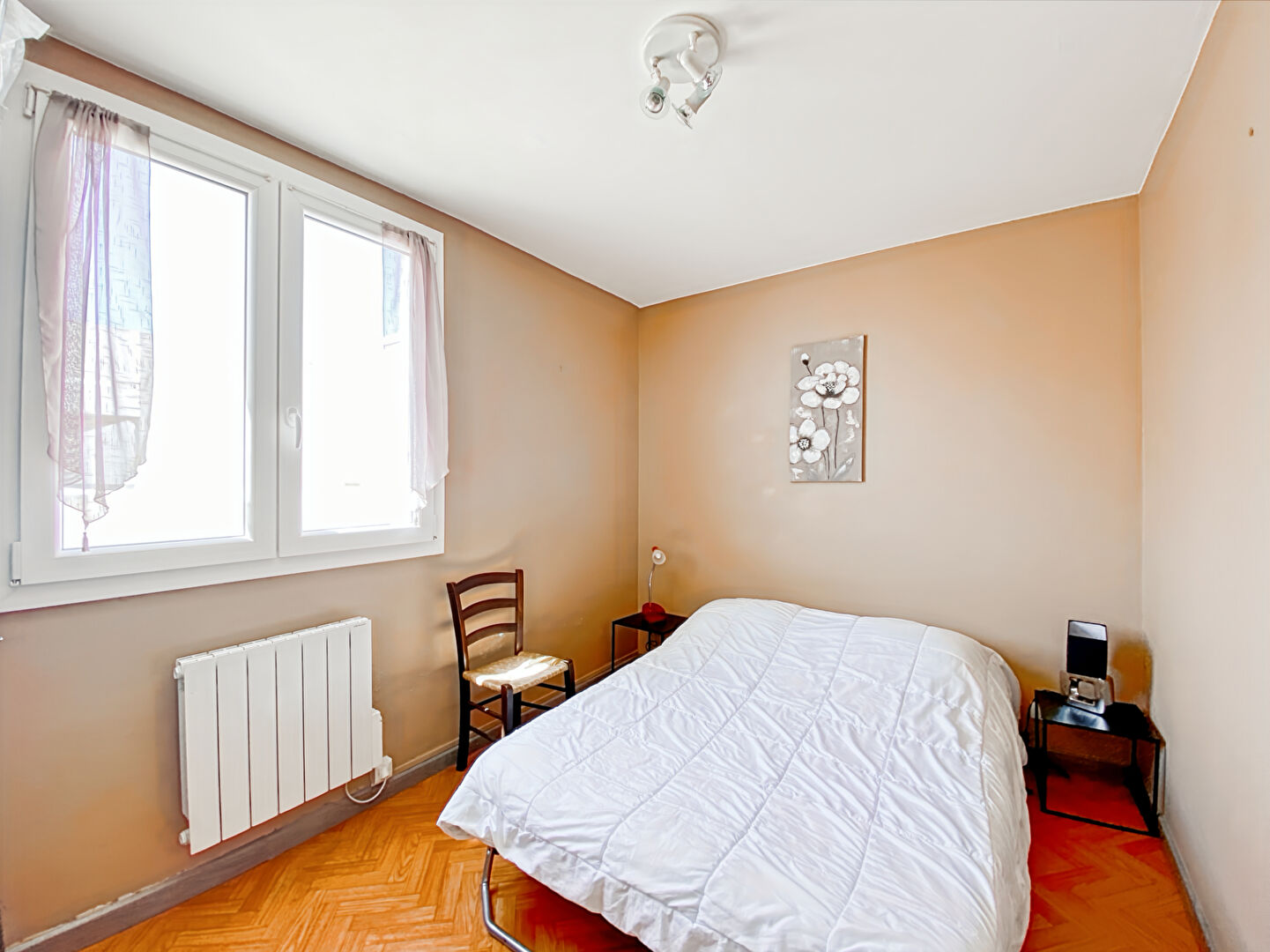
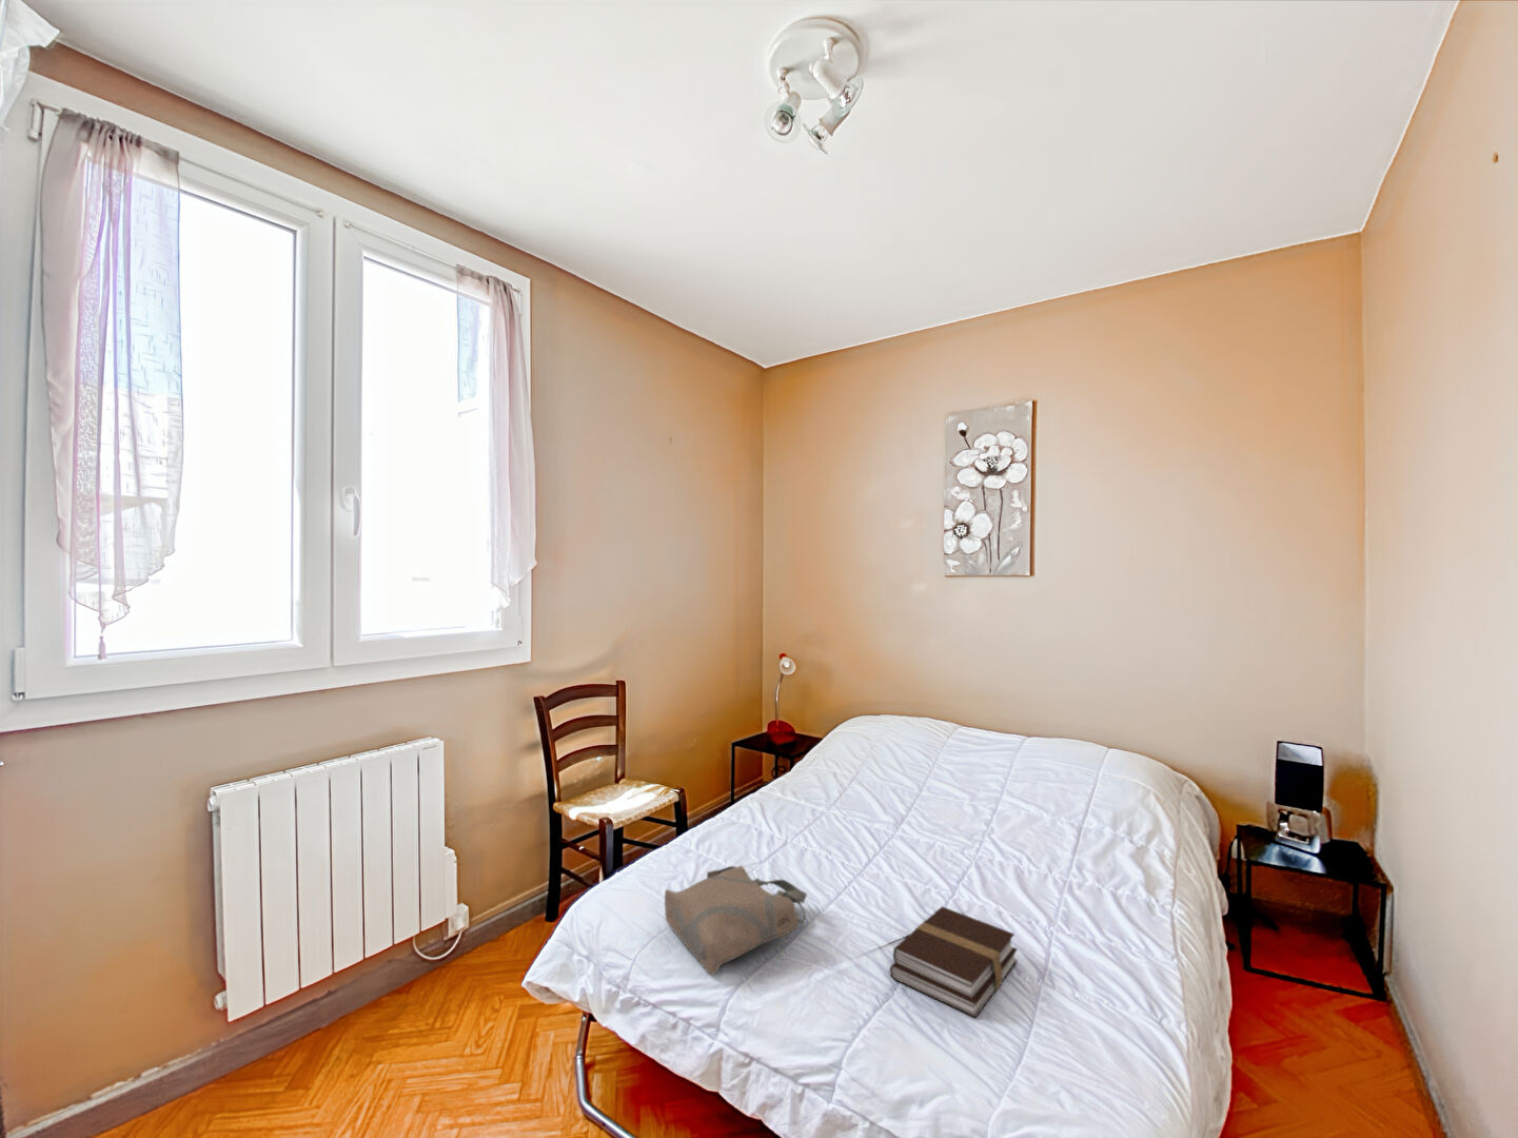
+ tote bag [663,865,808,975]
+ book [888,905,1018,1018]
